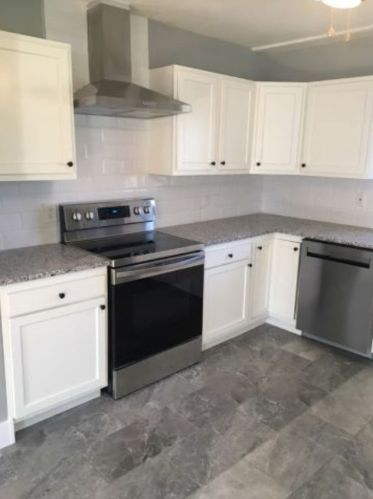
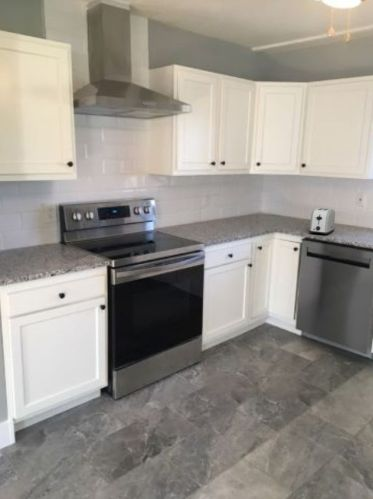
+ toaster [308,207,336,236]
